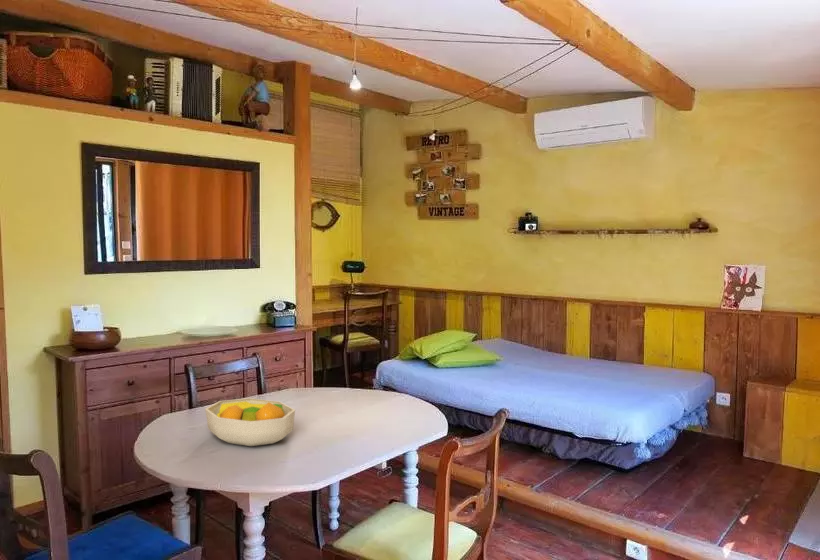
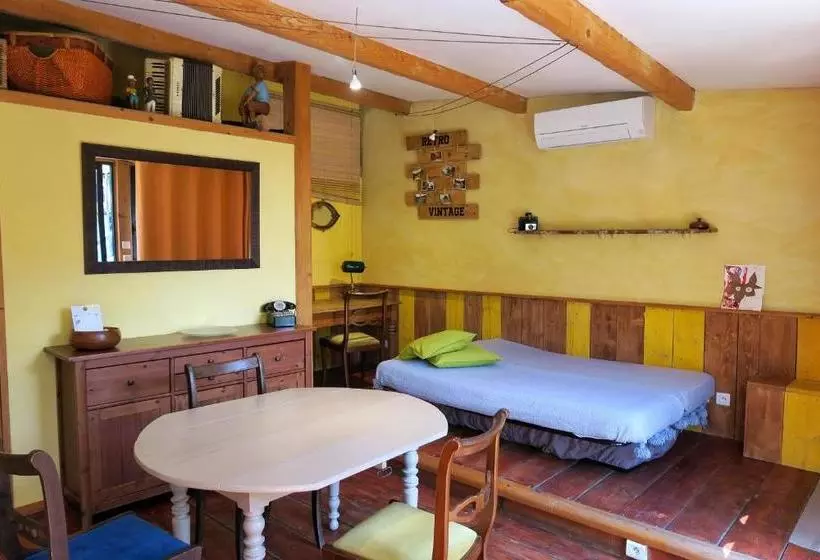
- fruit bowl [204,397,296,447]
